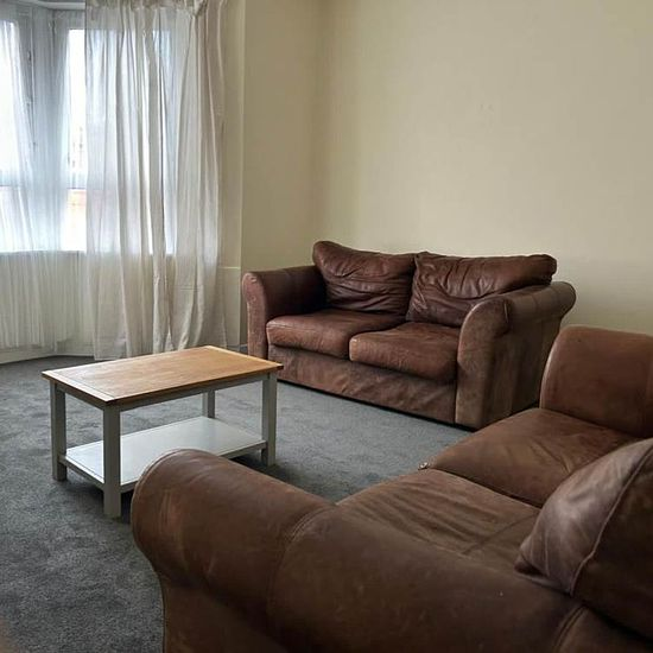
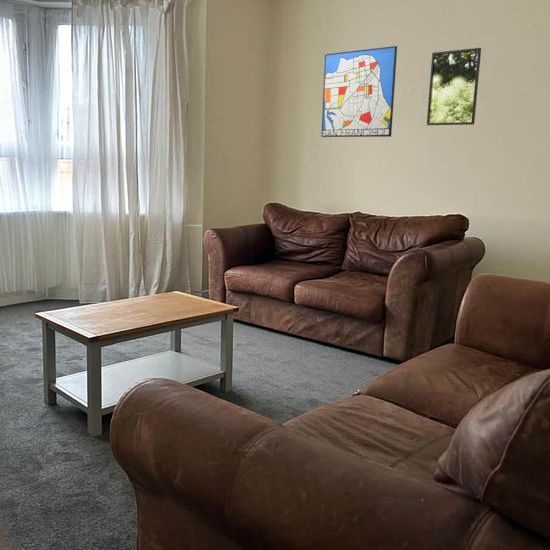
+ wall art [320,45,398,138]
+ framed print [426,47,482,126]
